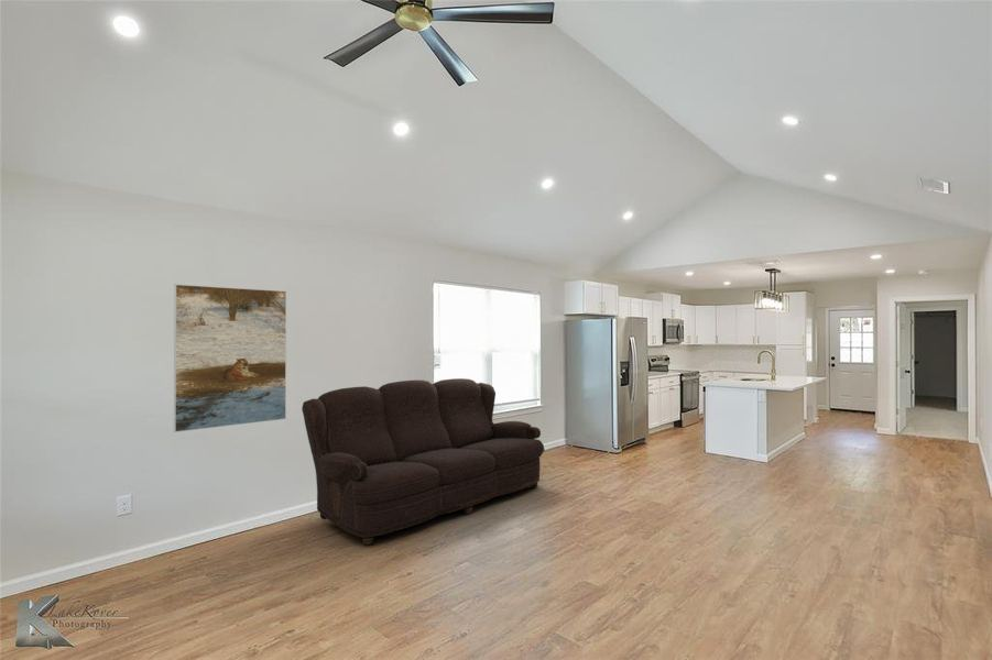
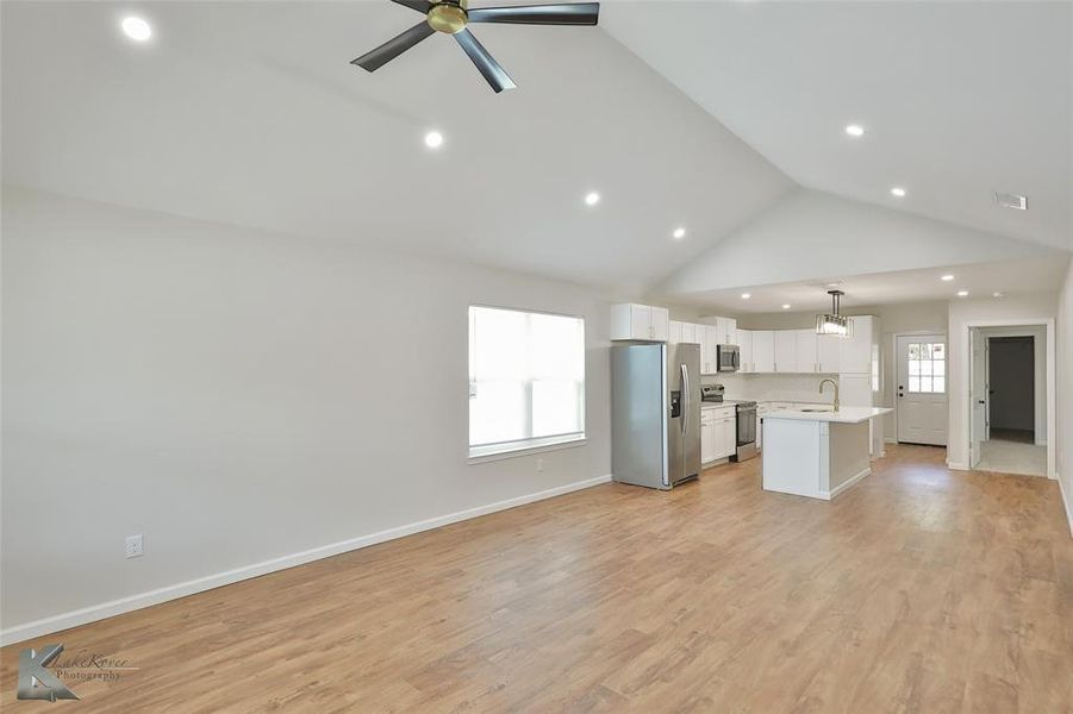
- sofa [301,377,545,547]
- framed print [173,283,287,433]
